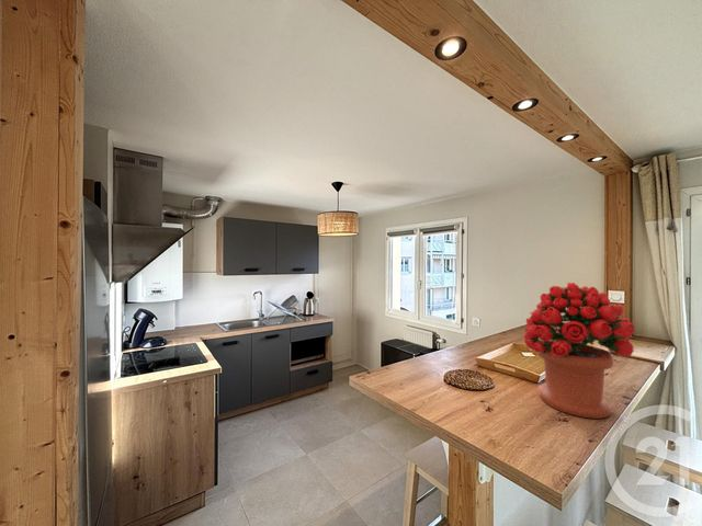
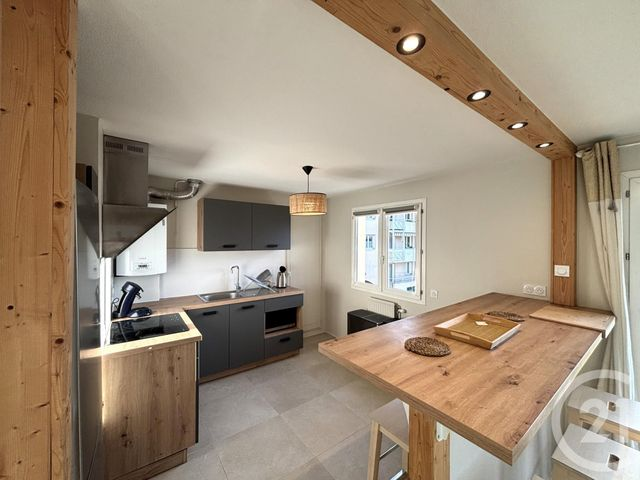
- bouquet [523,282,635,420]
